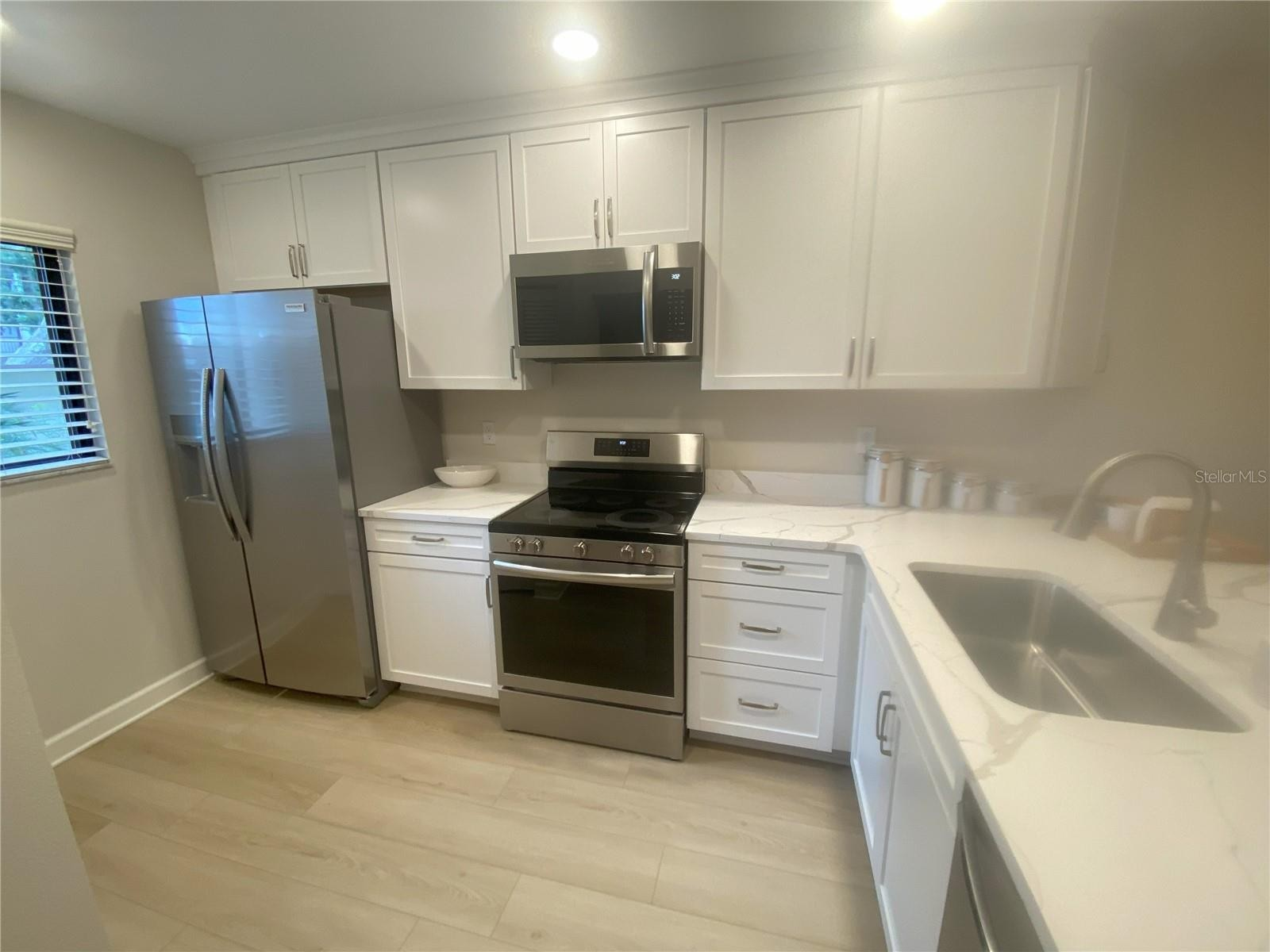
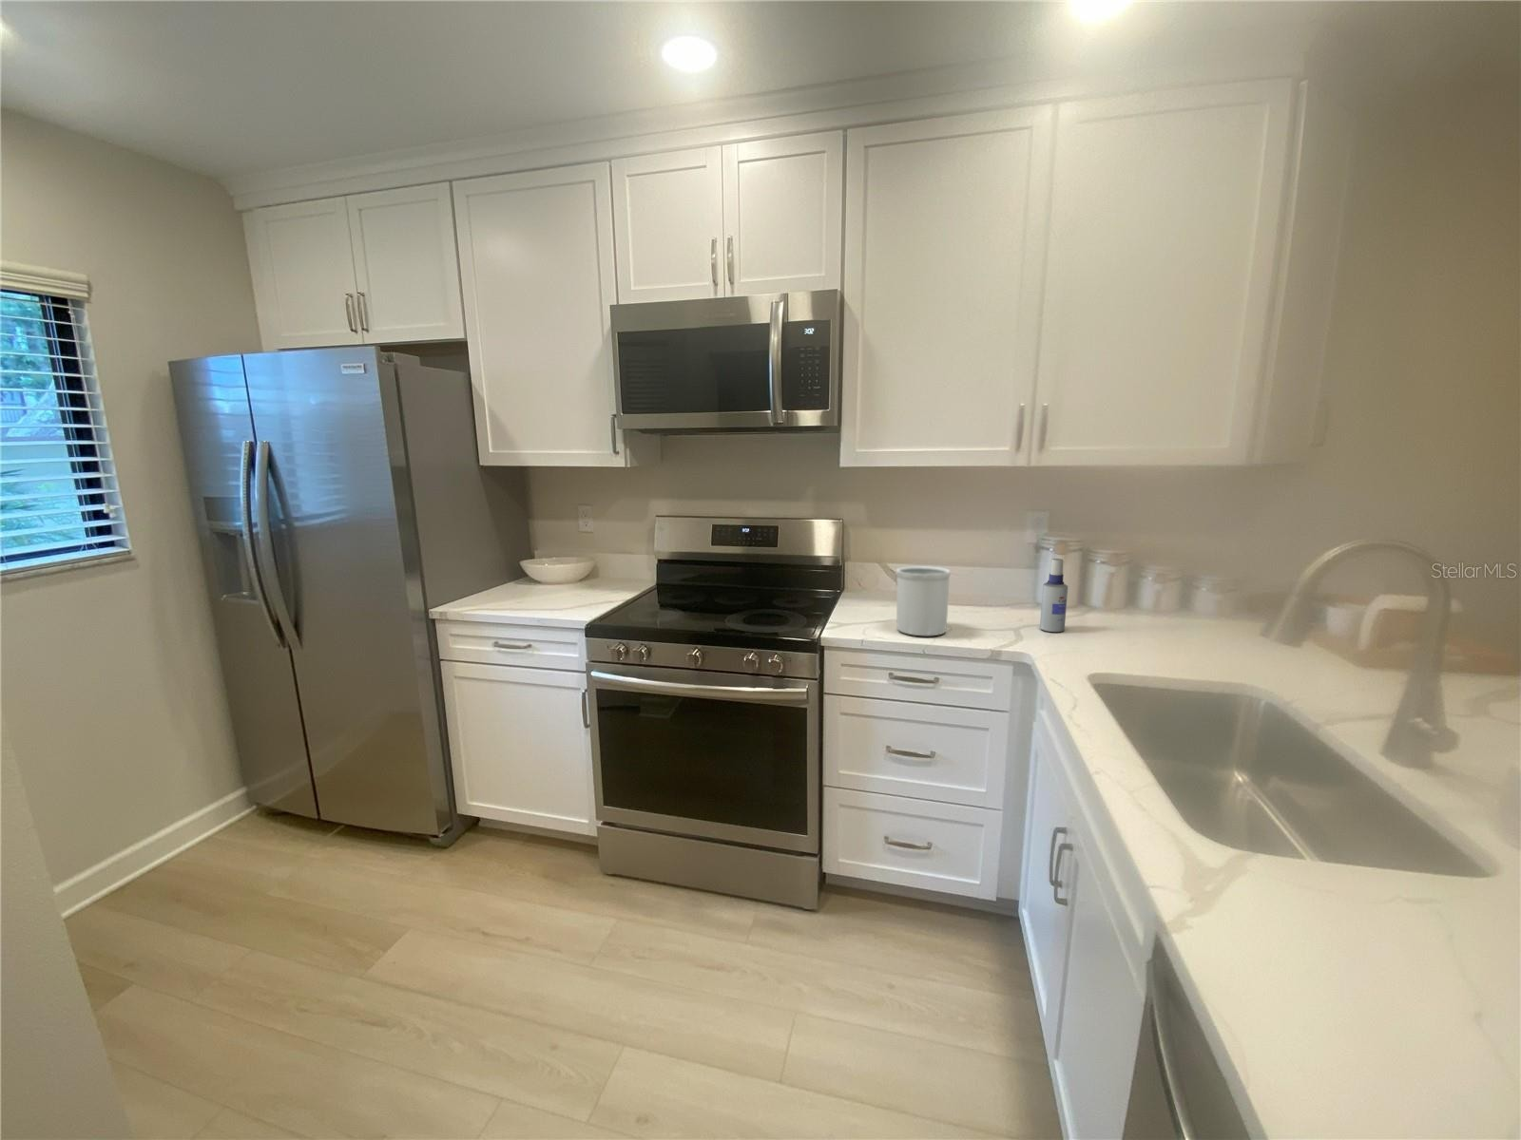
+ utensil holder [896,565,952,637]
+ spray bottle [1040,558,1068,632]
